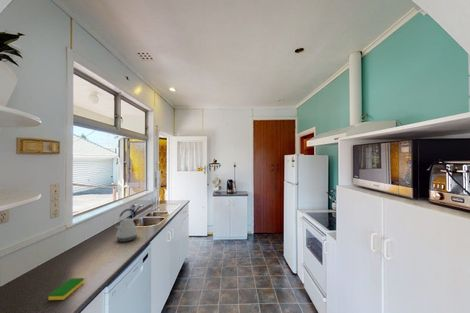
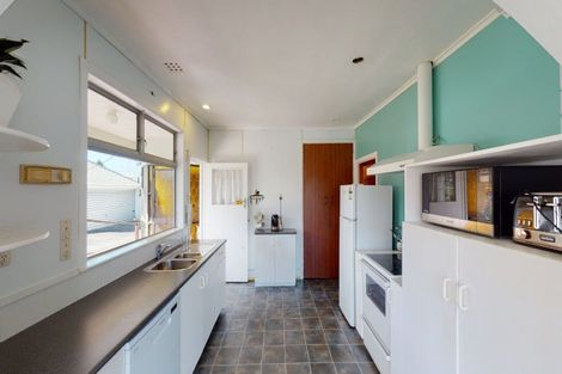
- kettle [115,208,139,243]
- dish sponge [48,277,85,301]
